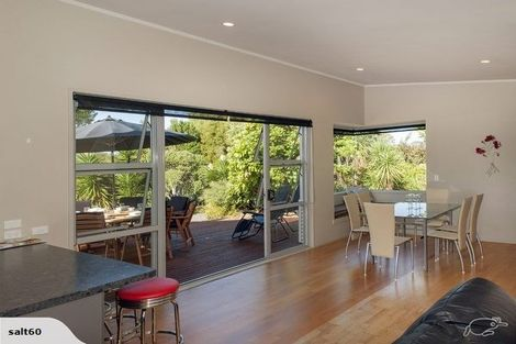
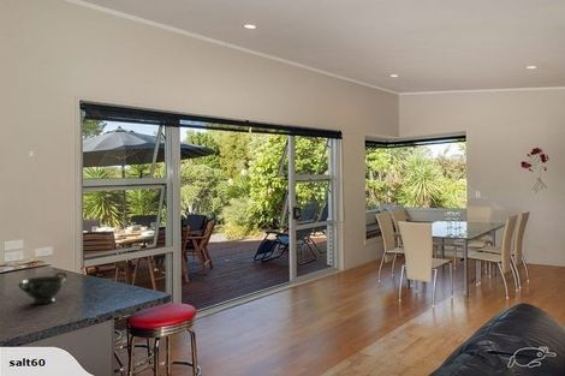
+ bowl [17,271,69,305]
